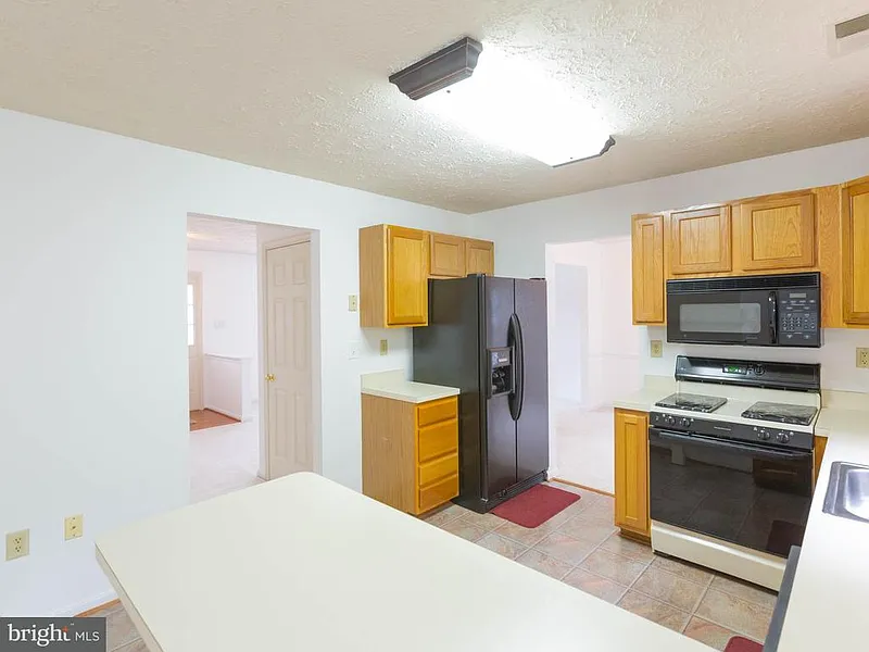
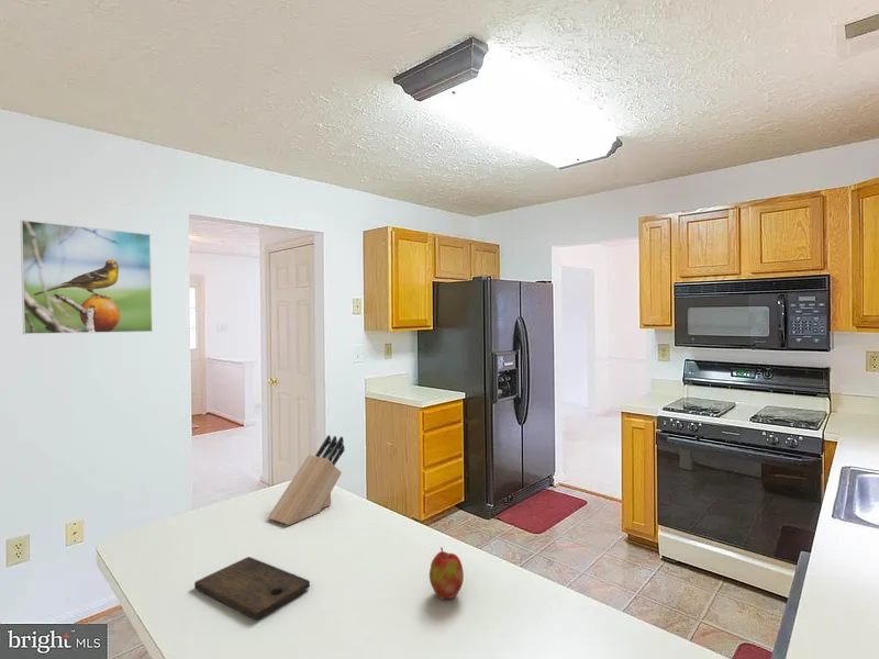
+ cutting board [193,556,311,621]
+ knife block [267,434,346,526]
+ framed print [19,219,154,335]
+ apple [429,546,465,601]
